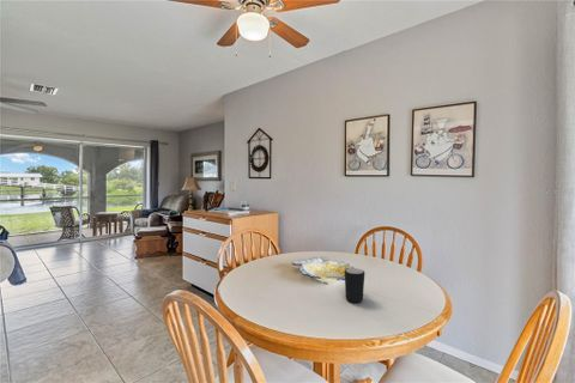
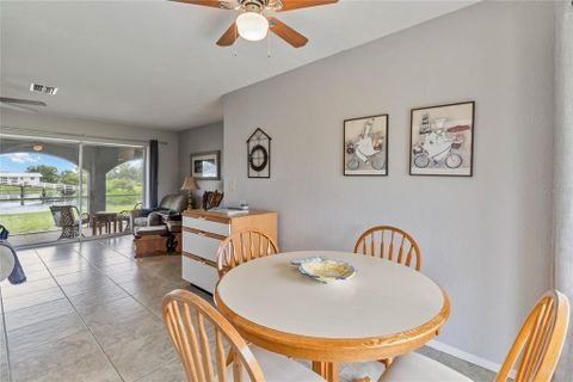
- mug [344,267,365,303]
